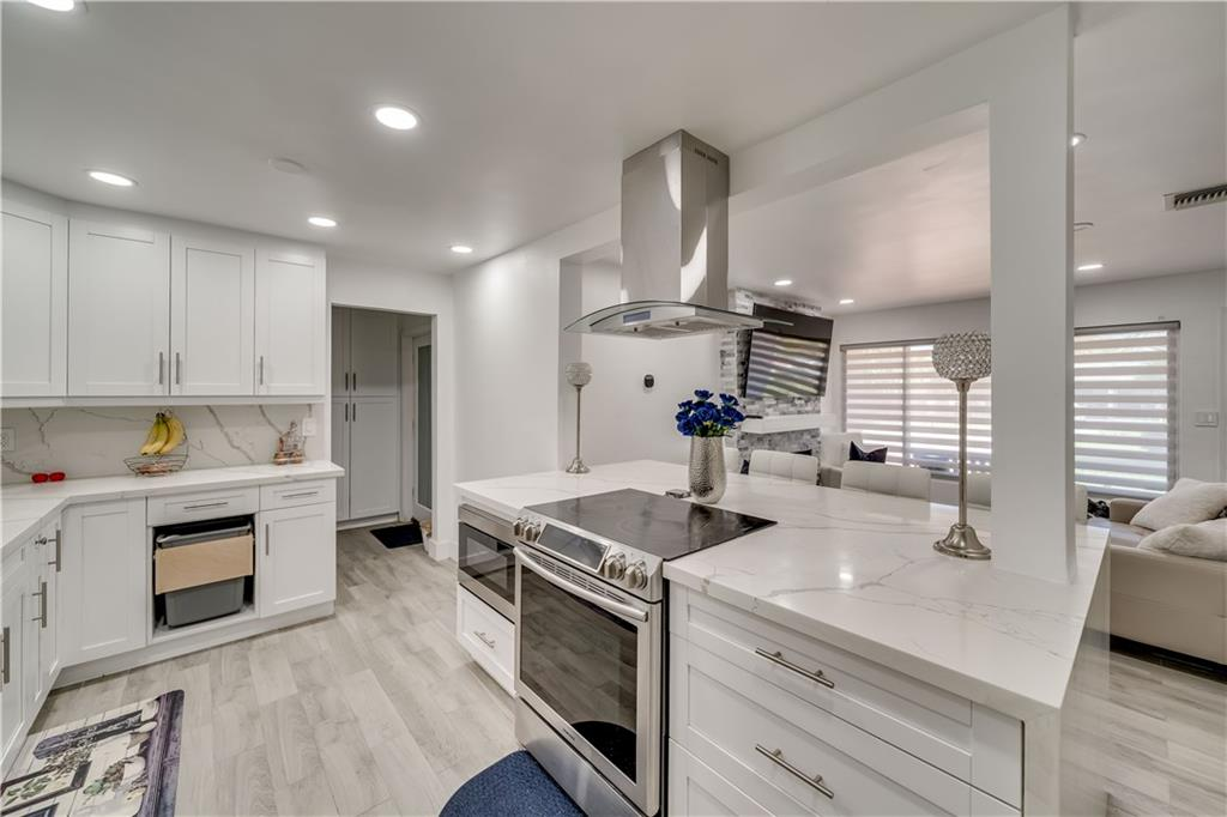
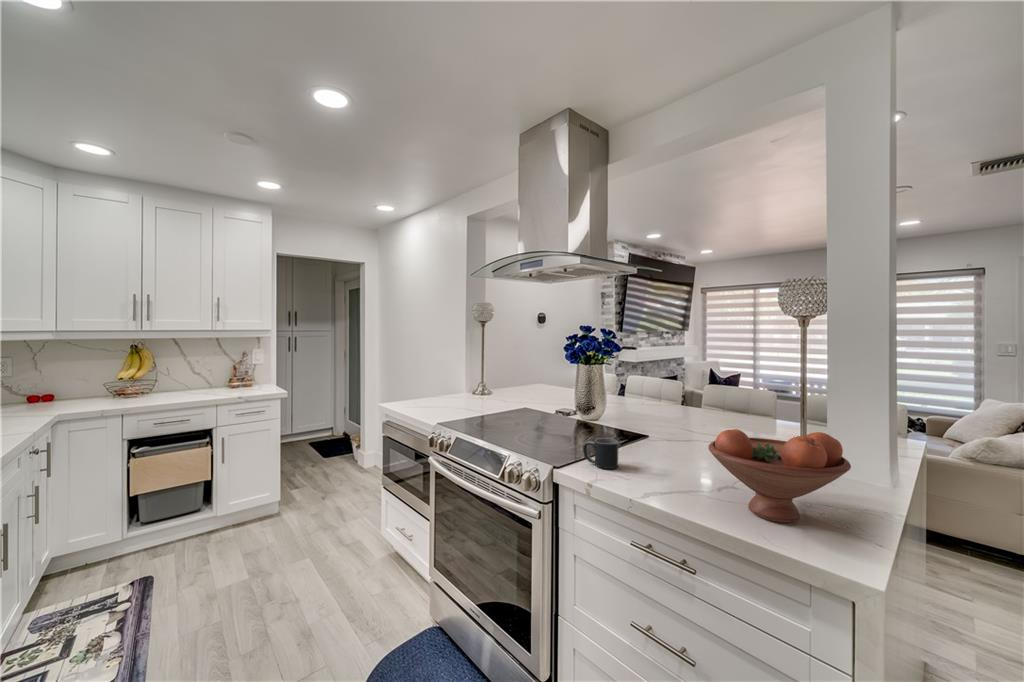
+ mug [582,437,619,470]
+ fruit bowl [707,428,852,524]
